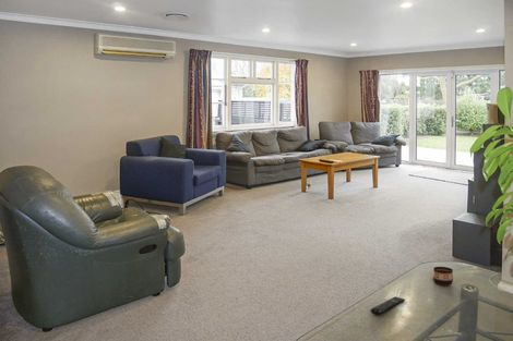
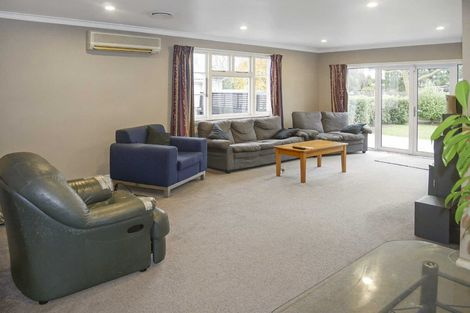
- remote control [370,295,406,316]
- cup [432,266,454,287]
